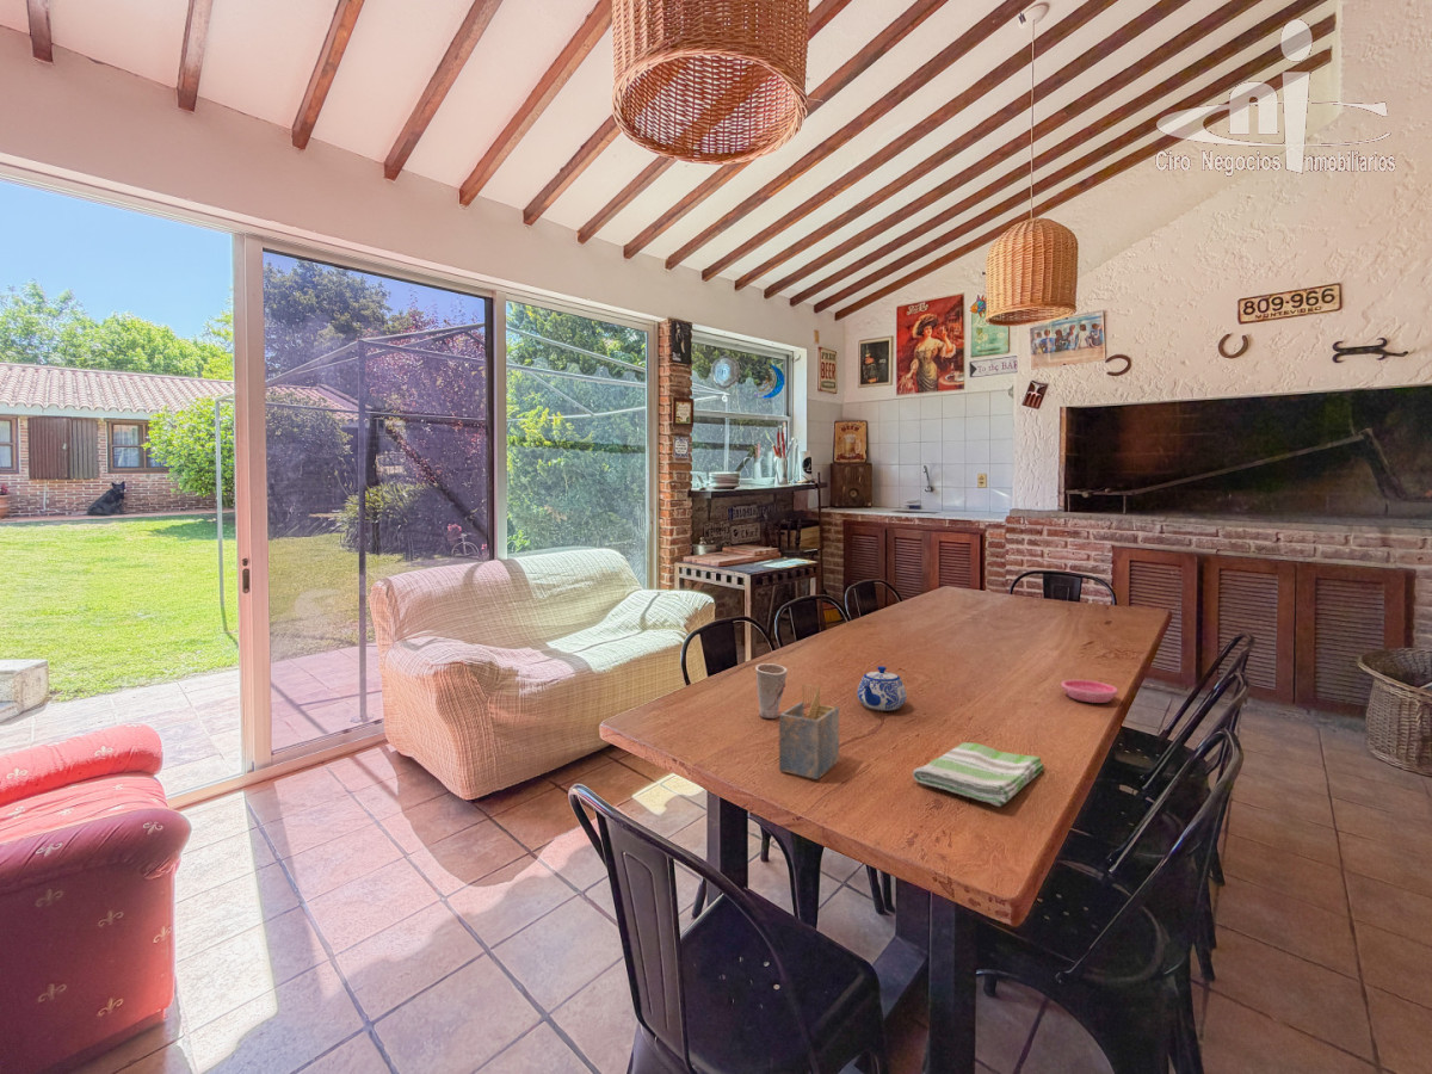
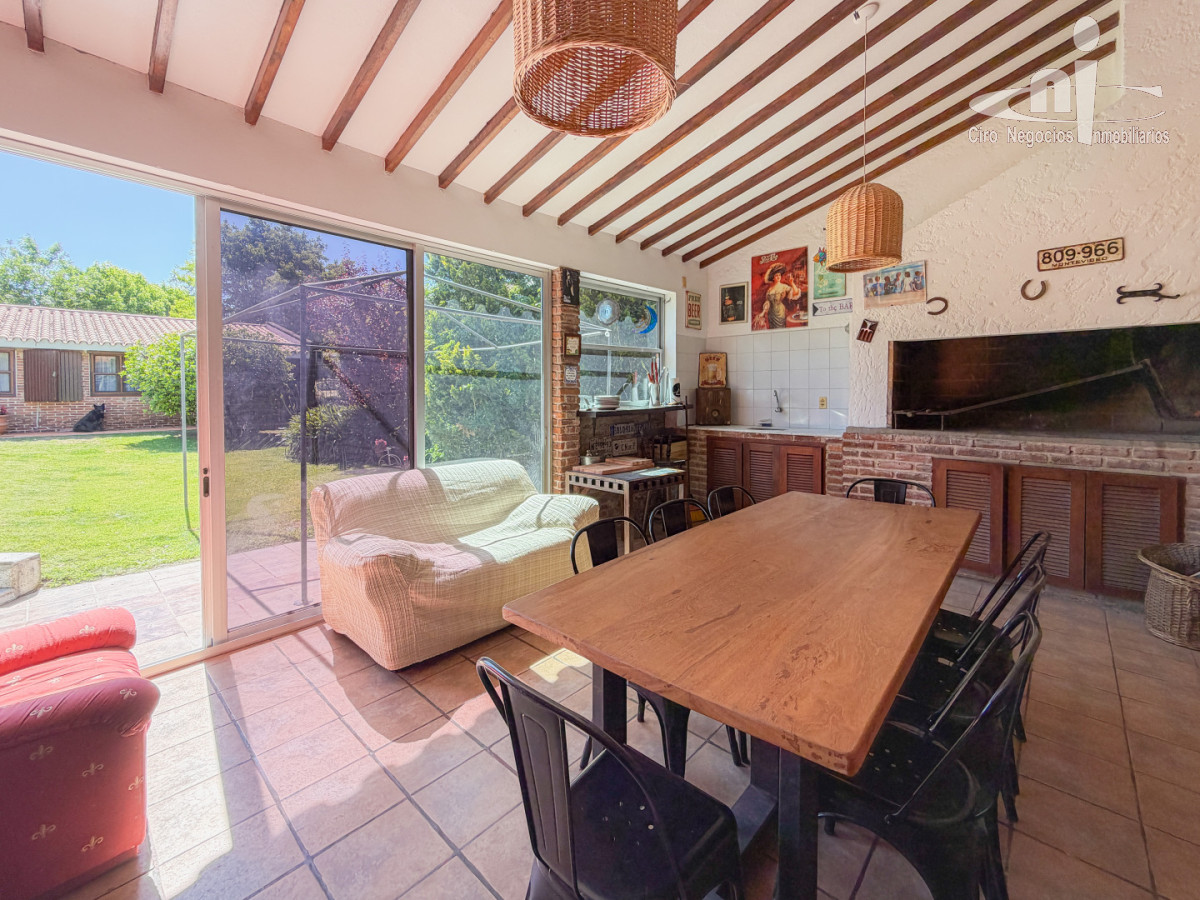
- saucer [1060,679,1119,704]
- teapot [856,665,908,711]
- cup [754,662,789,720]
- dish towel [912,741,1045,808]
- napkin holder [778,683,840,780]
